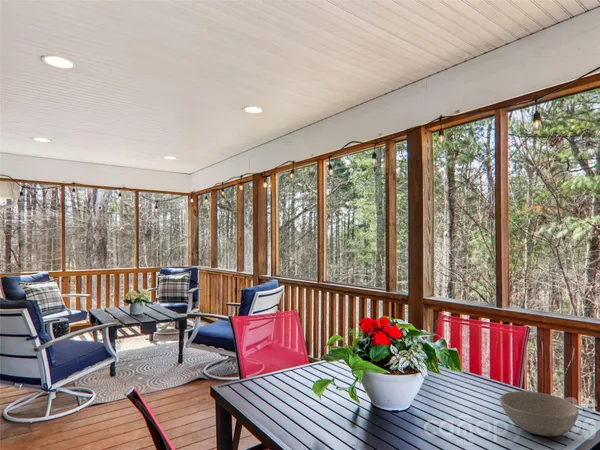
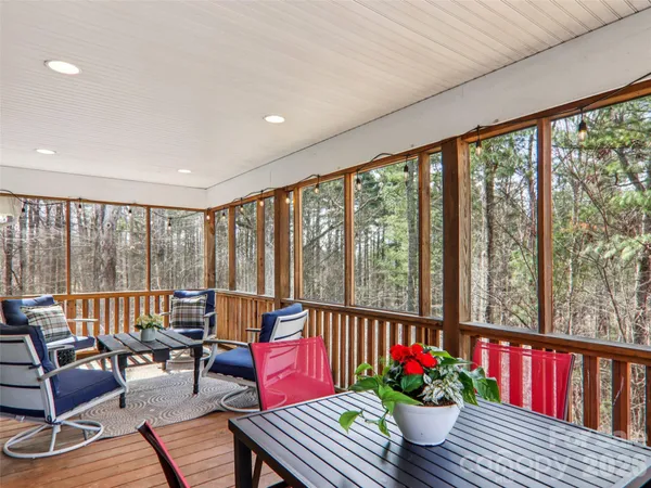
- bowl [499,390,580,437]
